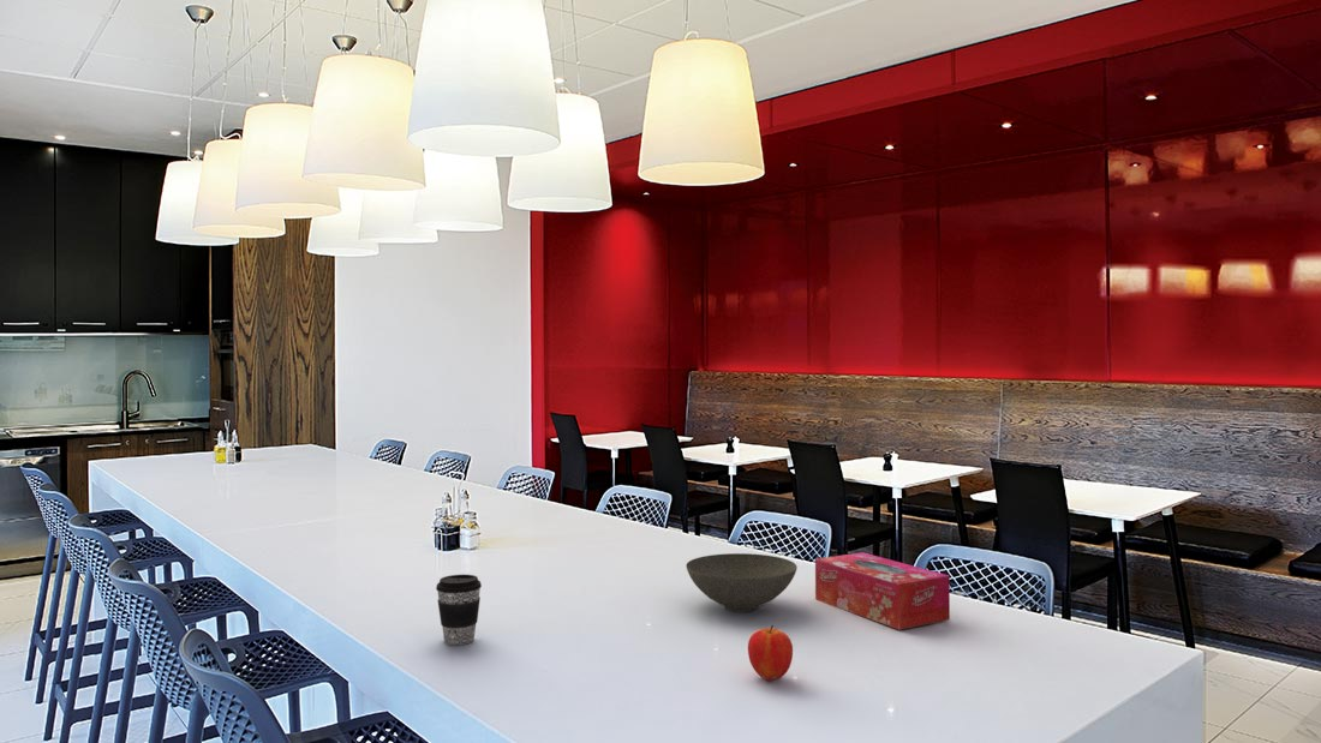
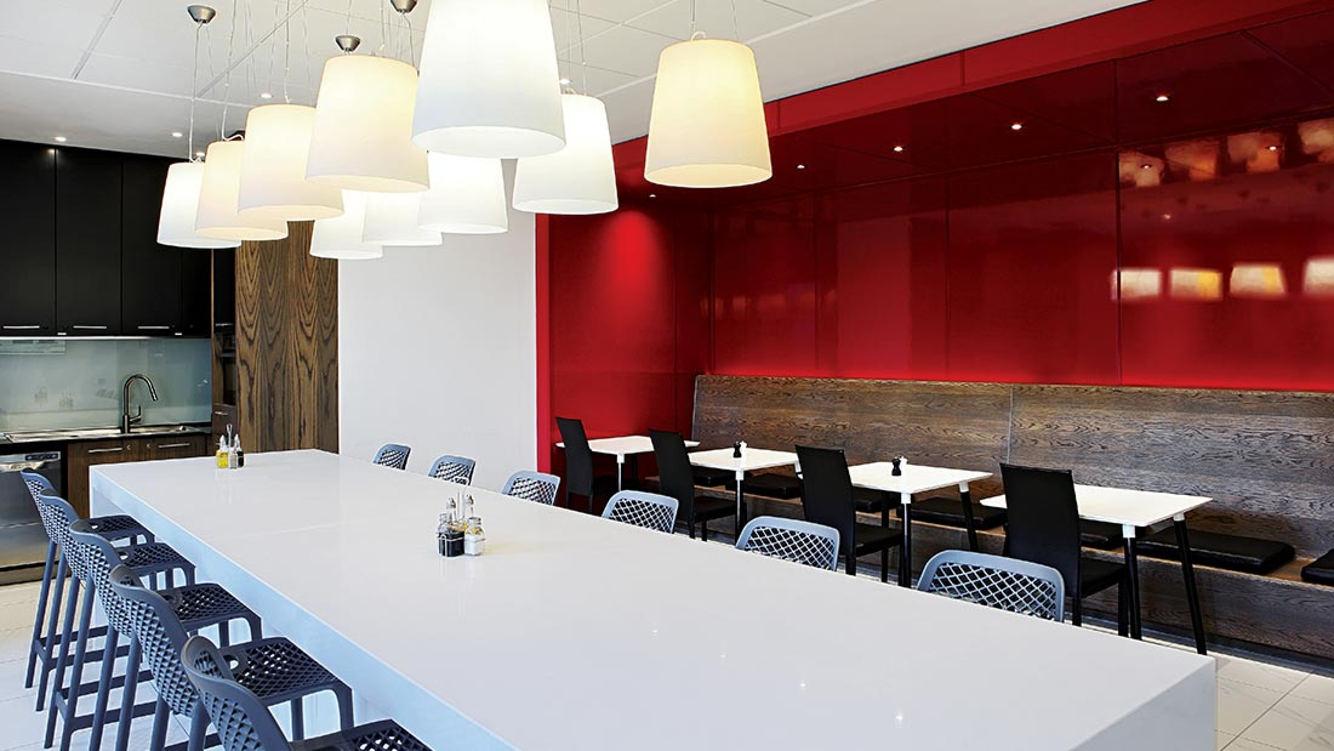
- bowl [686,552,799,612]
- tissue box [814,551,951,630]
- coffee cup [435,574,483,646]
- apple [747,624,794,682]
